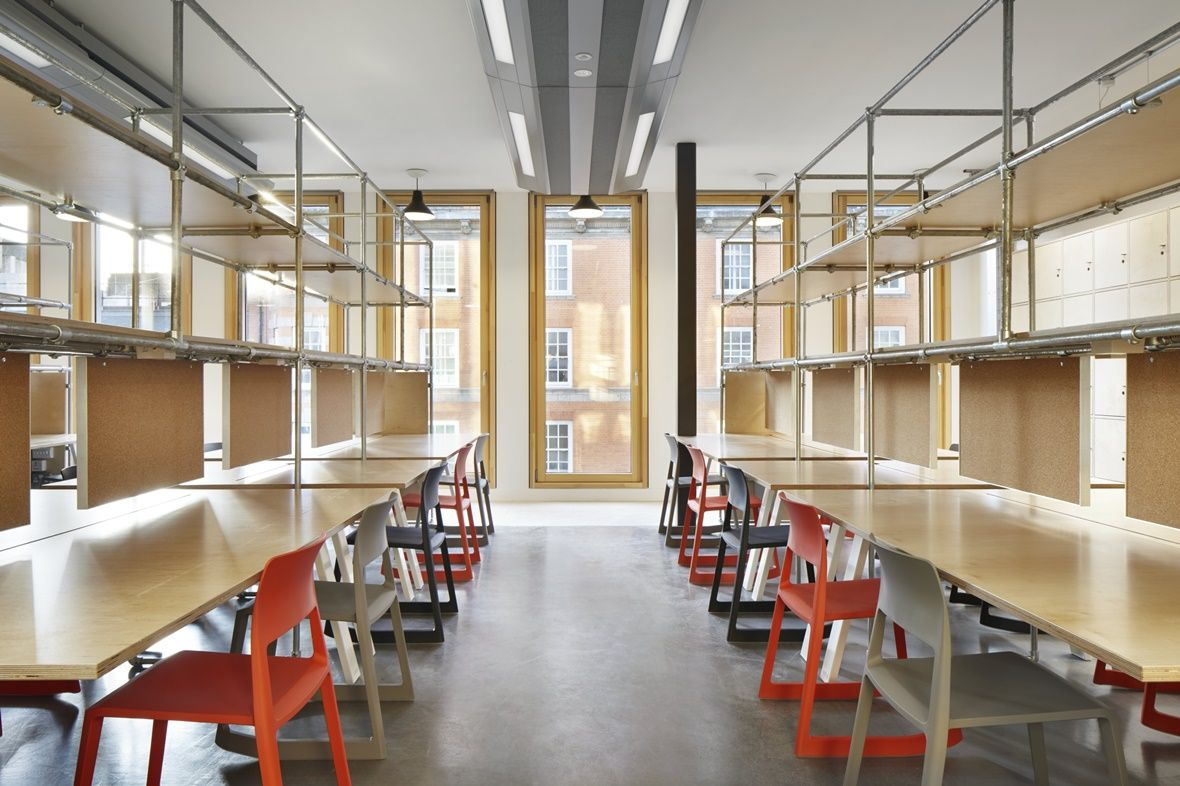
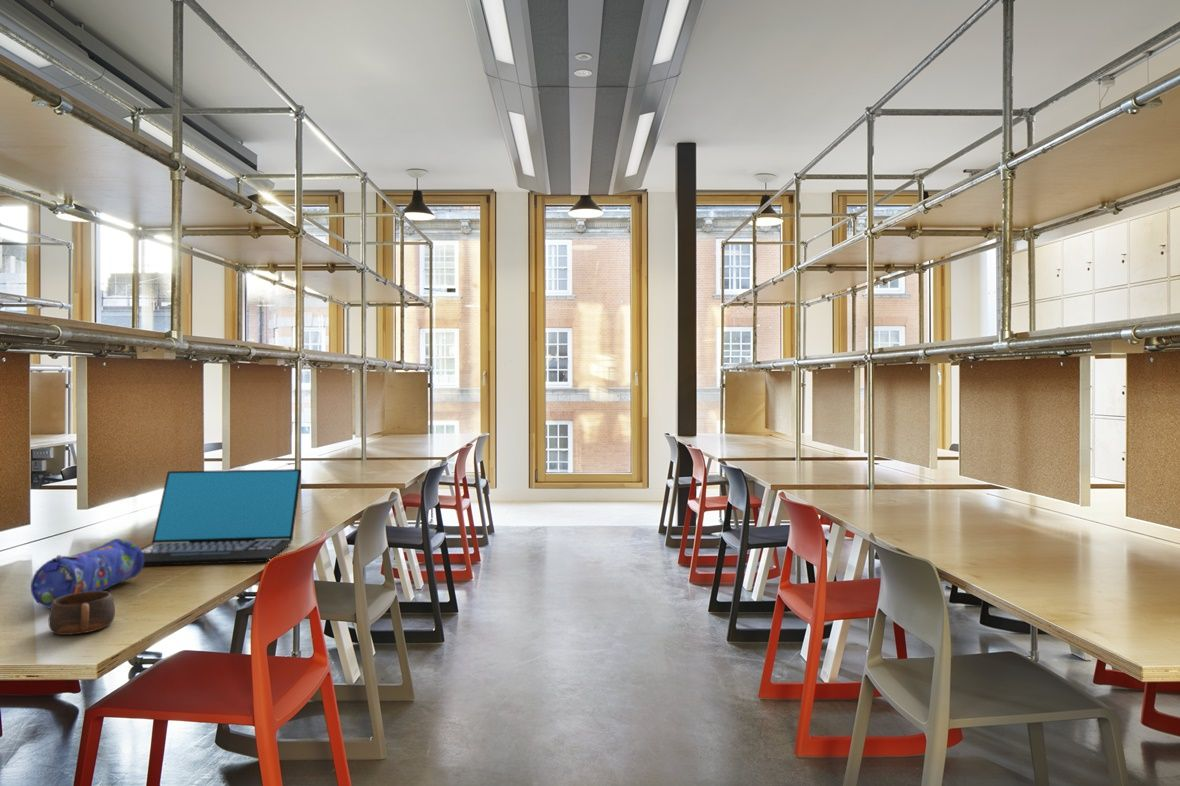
+ pencil case [30,538,144,609]
+ laptop [140,468,302,567]
+ cup [48,590,116,636]
